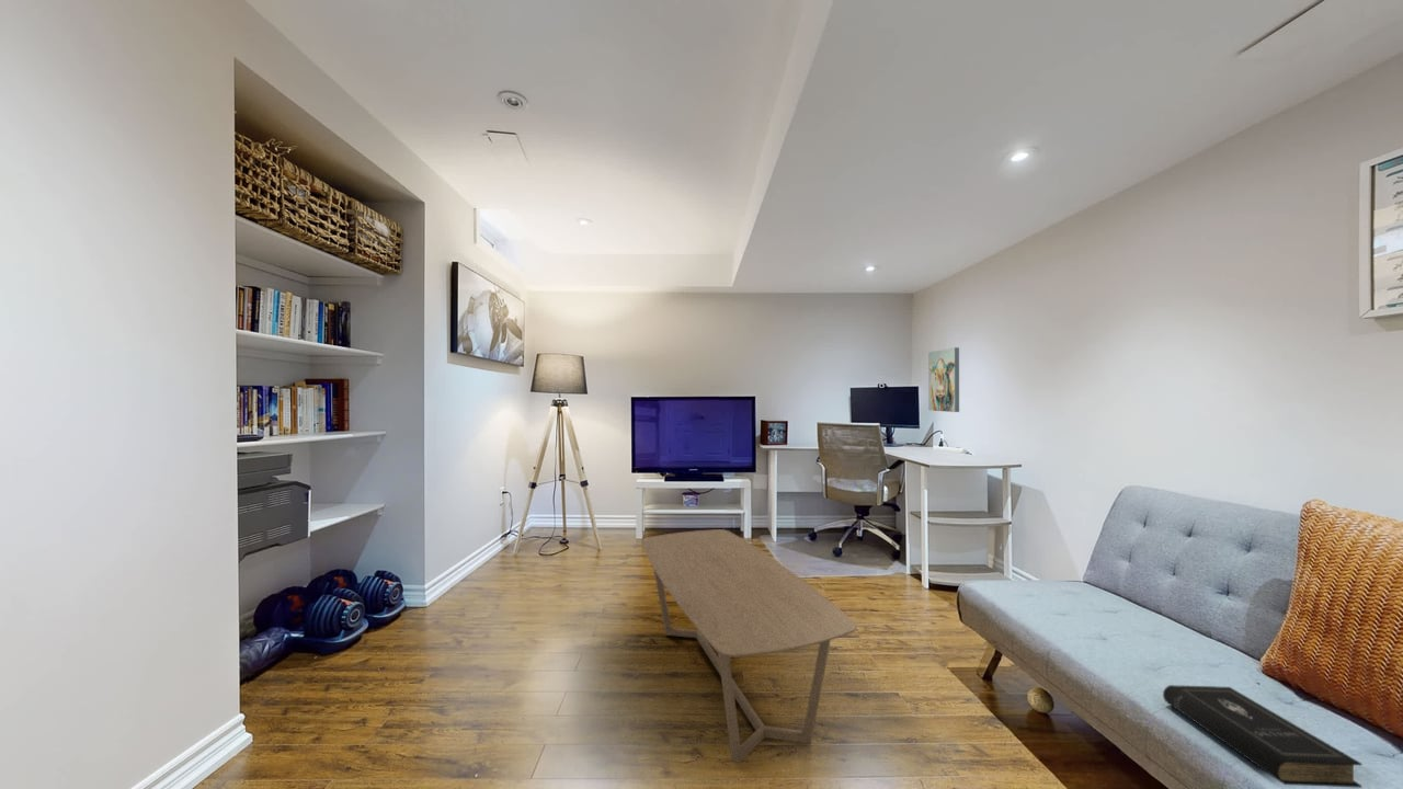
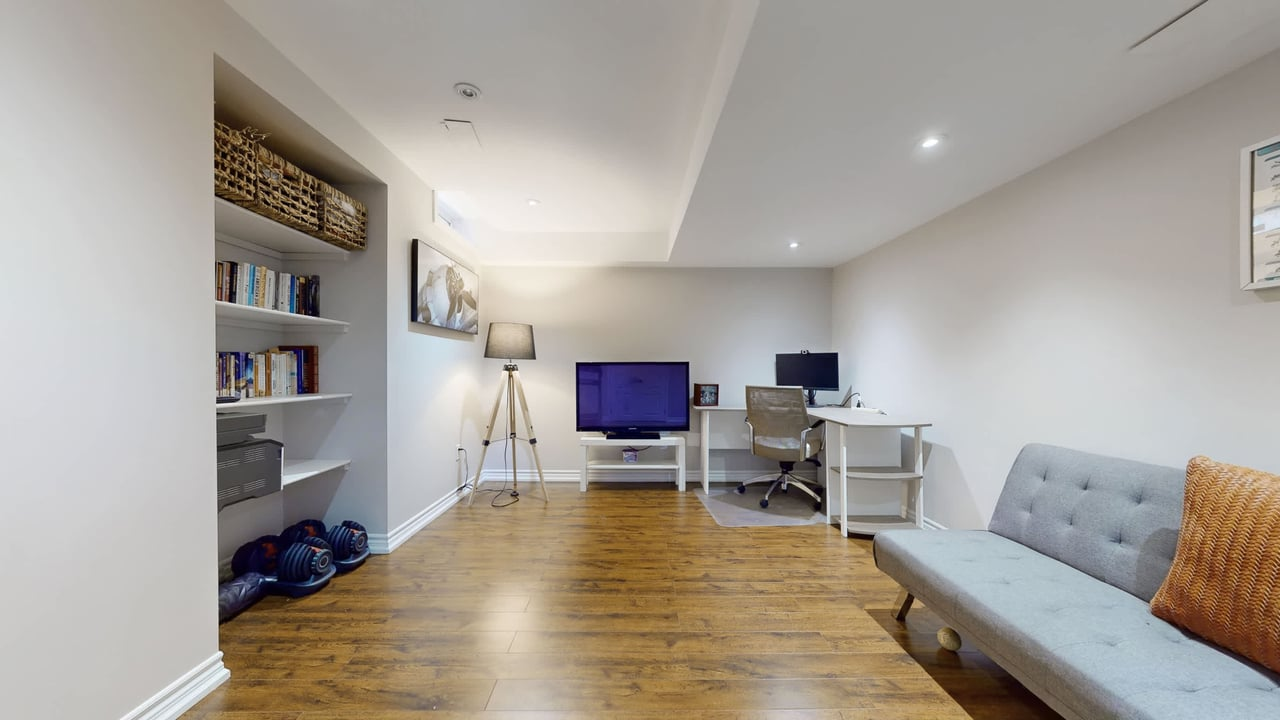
- wall art [927,346,960,413]
- coffee table [640,528,858,765]
- book [1162,684,1364,788]
